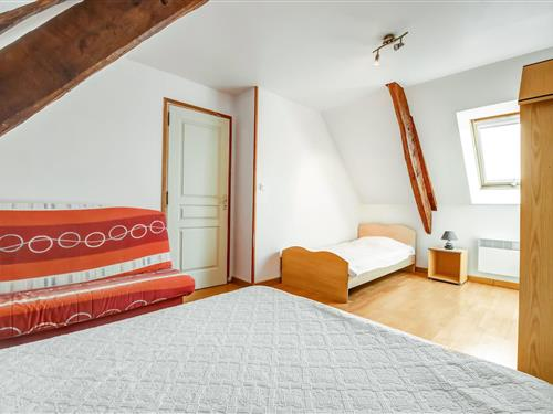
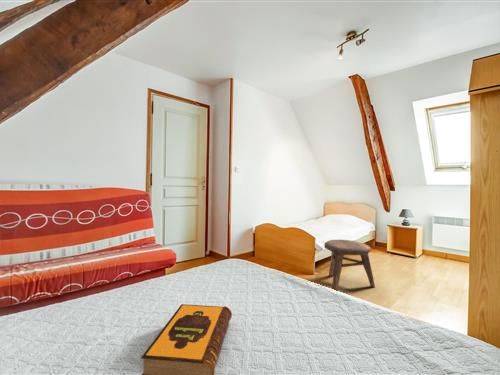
+ hardback book [141,303,233,375]
+ stool [323,239,376,292]
